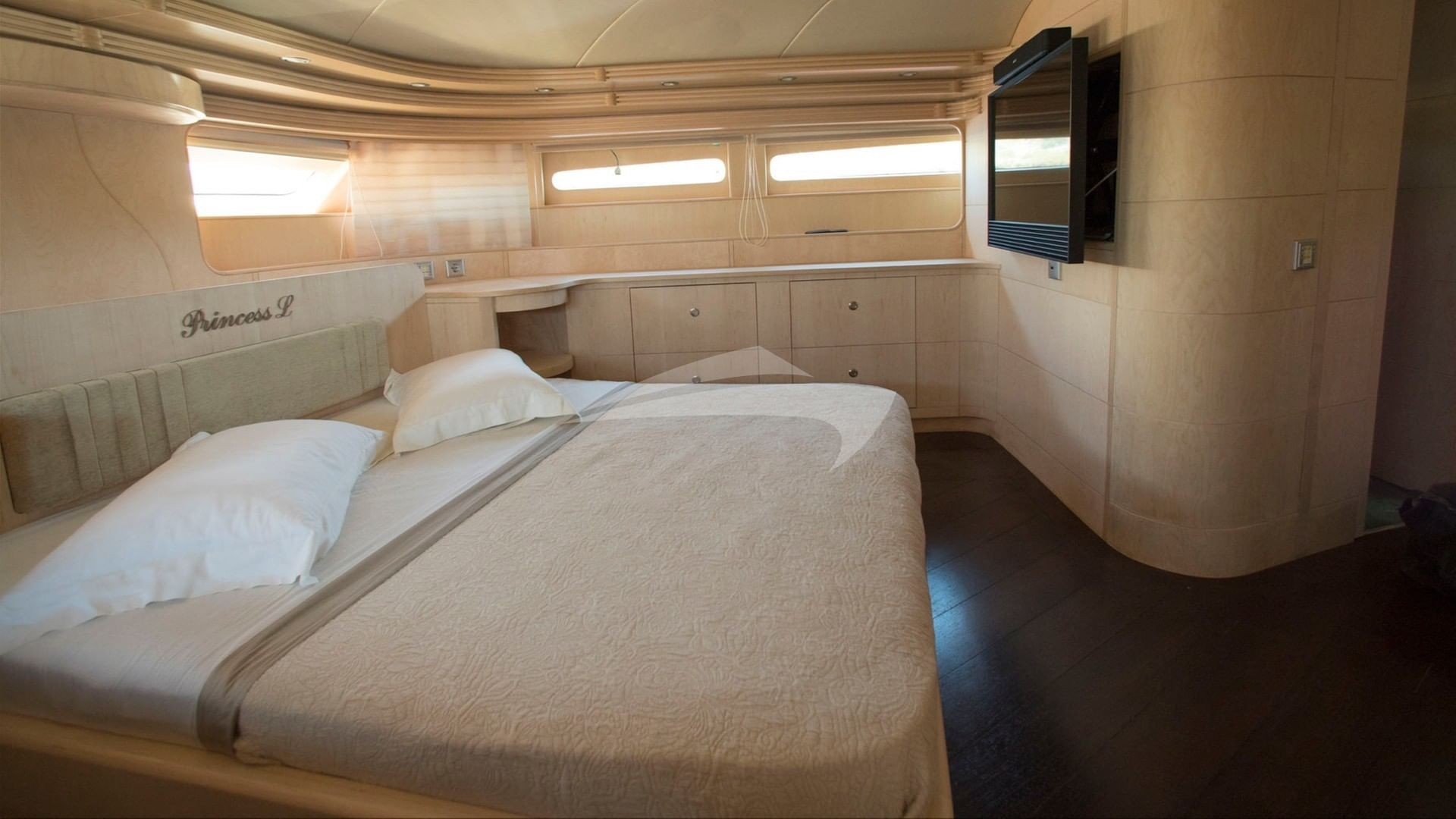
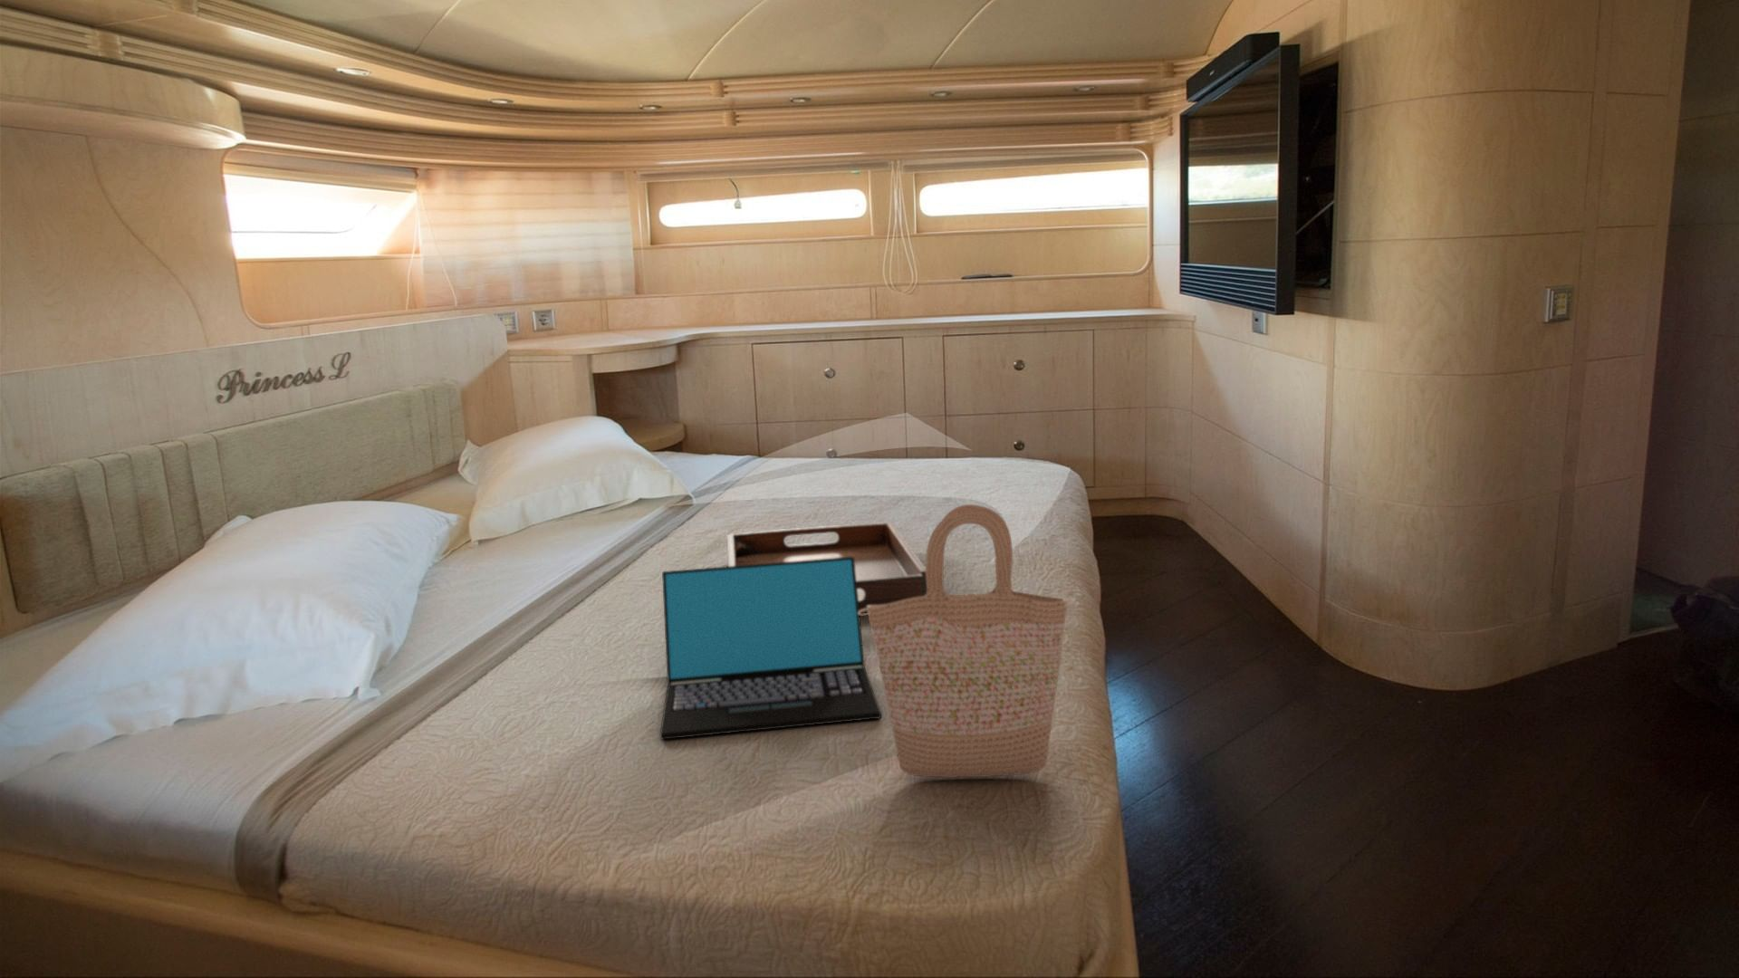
+ serving tray [725,522,927,614]
+ laptop [659,556,883,740]
+ shopping bag [859,504,1076,777]
